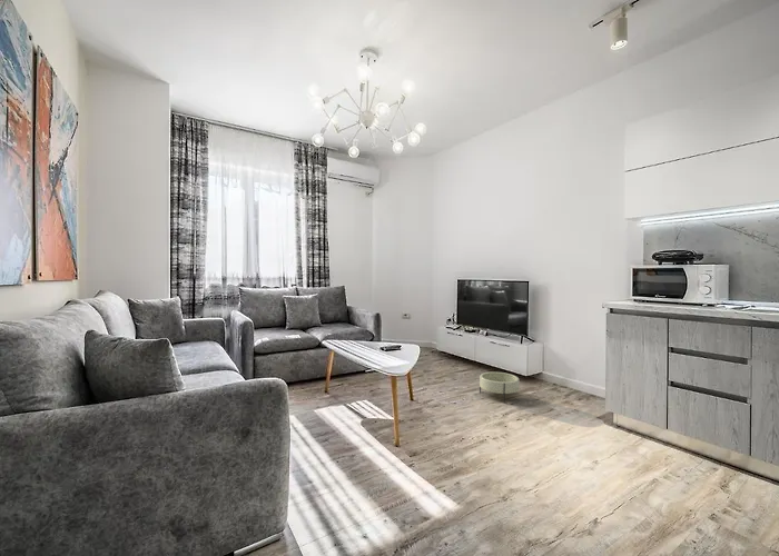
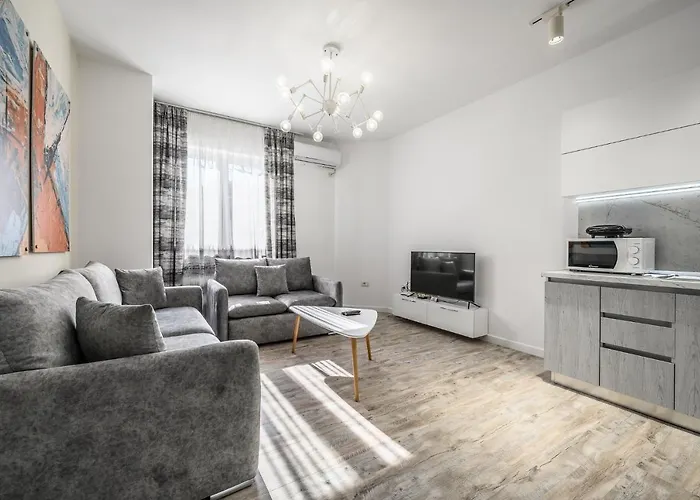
- planter [479,371,520,404]
